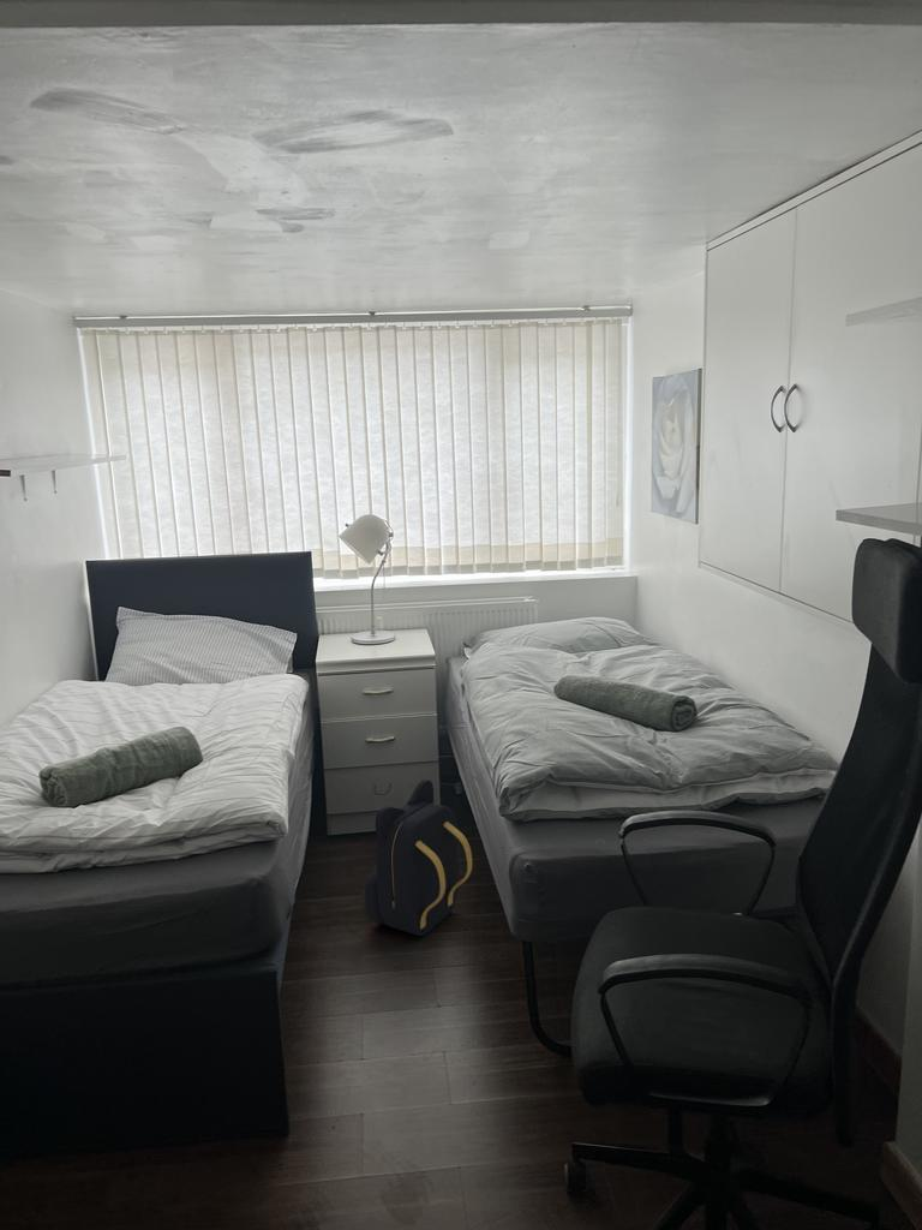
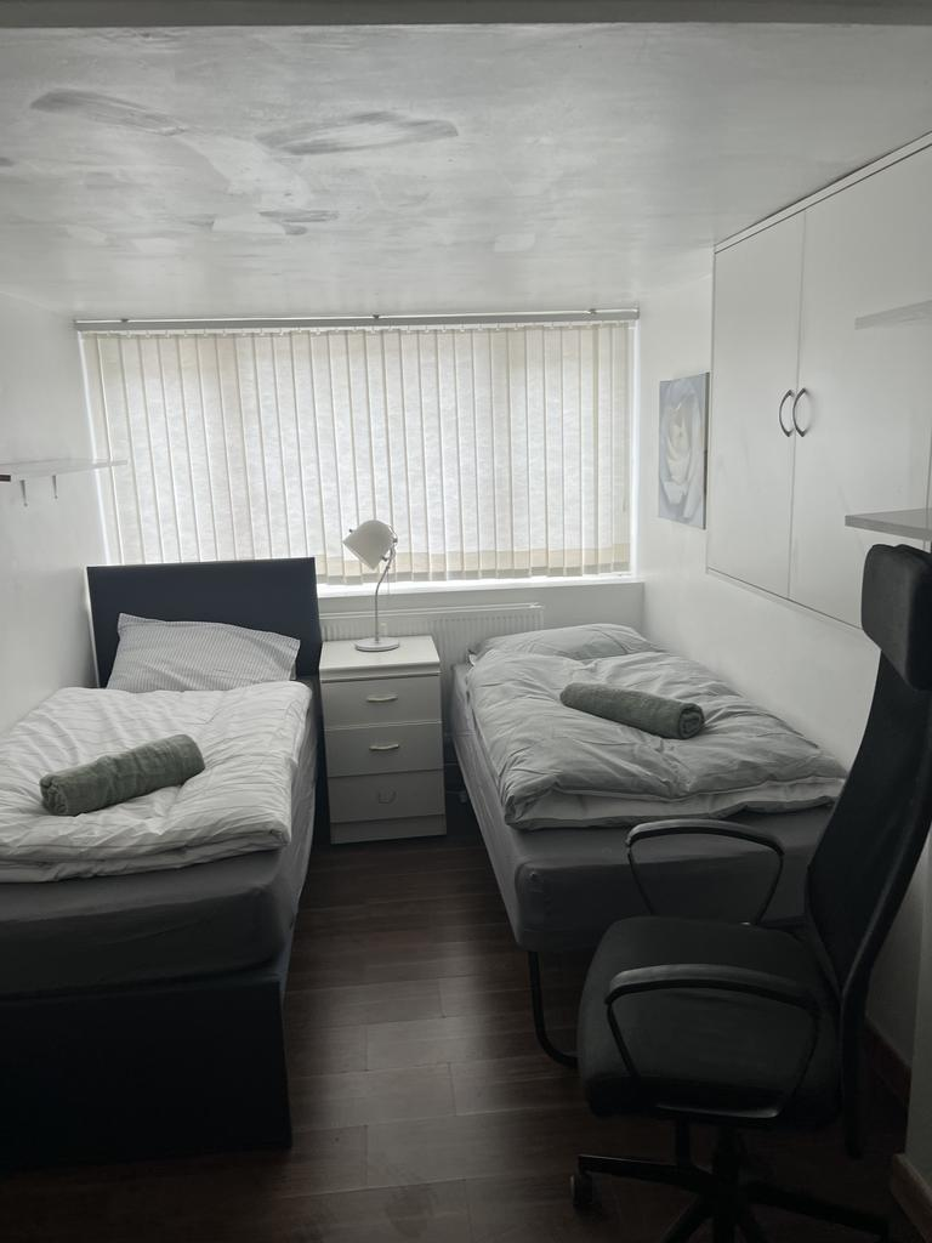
- backpack [364,778,473,937]
